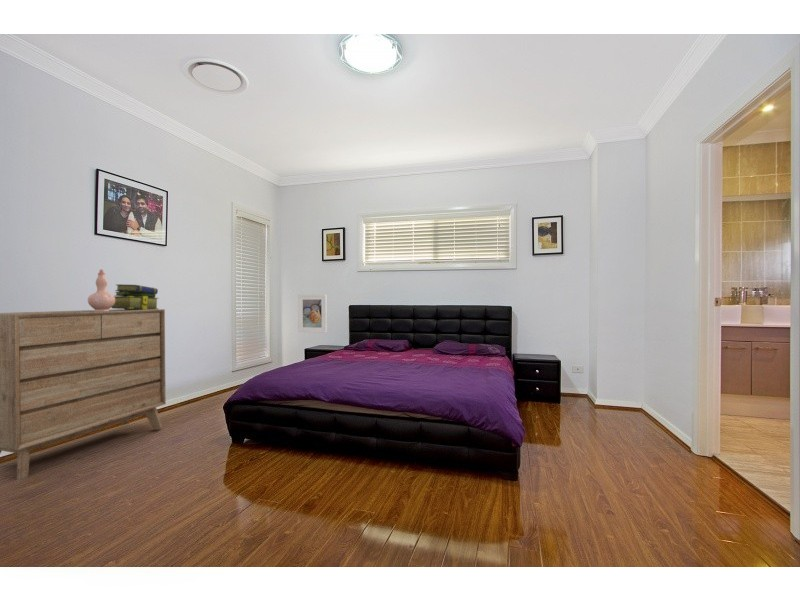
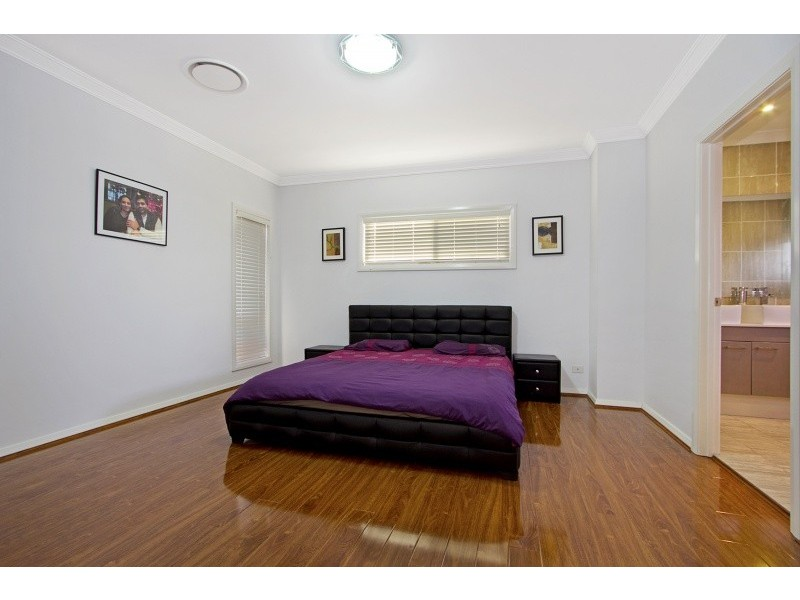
- dresser [0,308,167,481]
- vase [87,268,115,311]
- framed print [297,293,328,334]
- stack of books [111,283,160,310]
